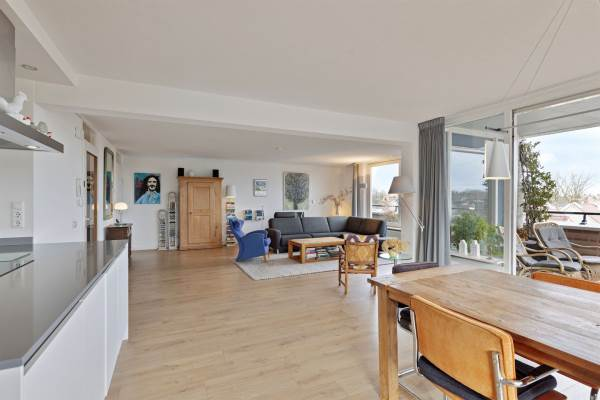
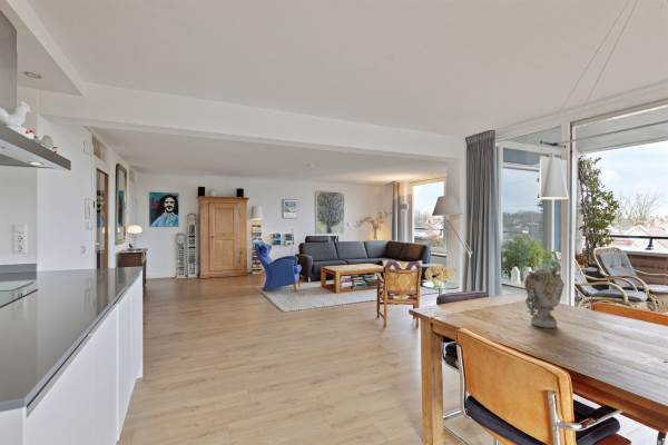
+ vase [523,265,566,329]
